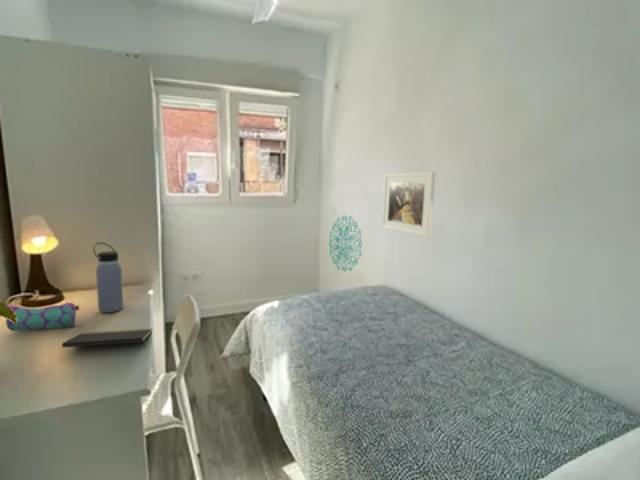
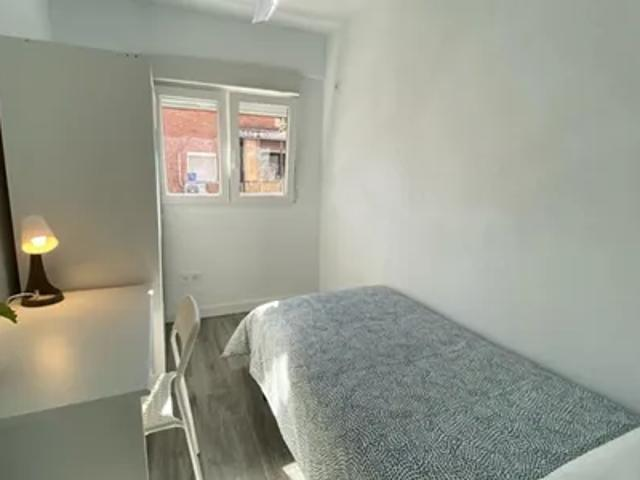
- wall decoration [328,214,363,273]
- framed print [381,171,436,239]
- notepad [61,328,153,352]
- water bottle [92,241,124,314]
- pencil case [5,301,80,332]
